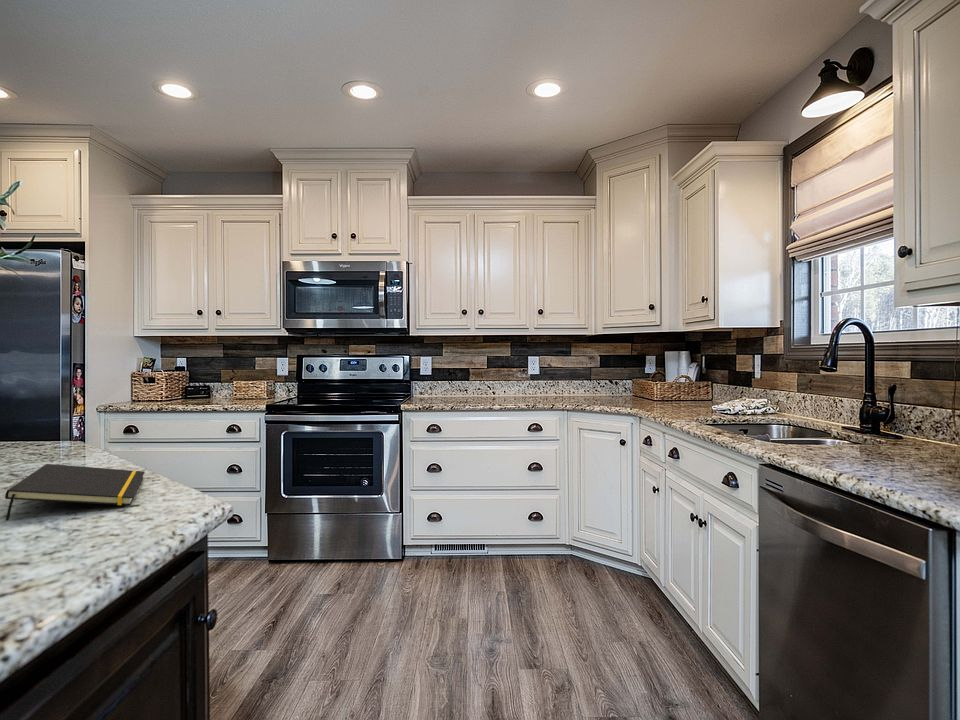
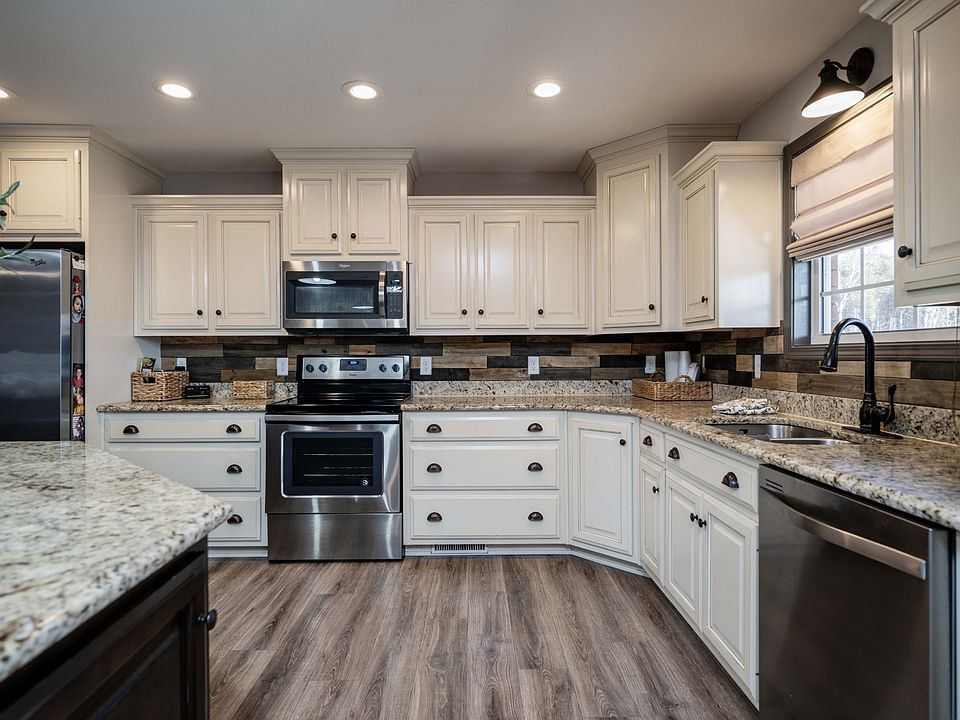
- notepad [4,463,146,522]
